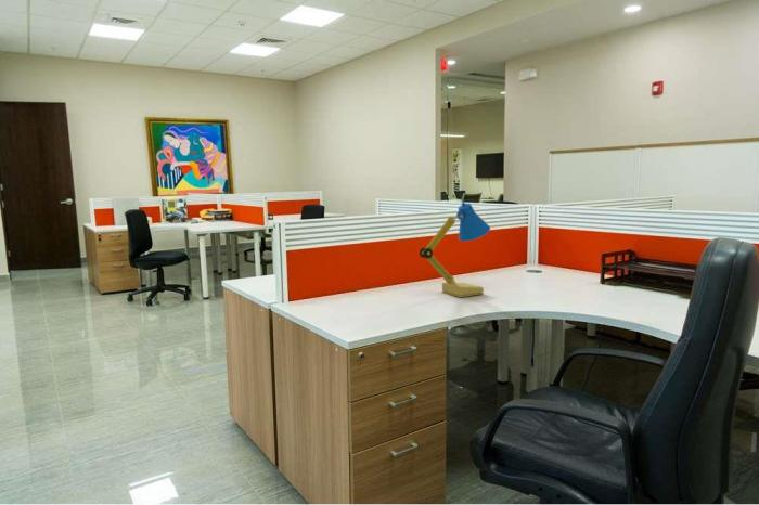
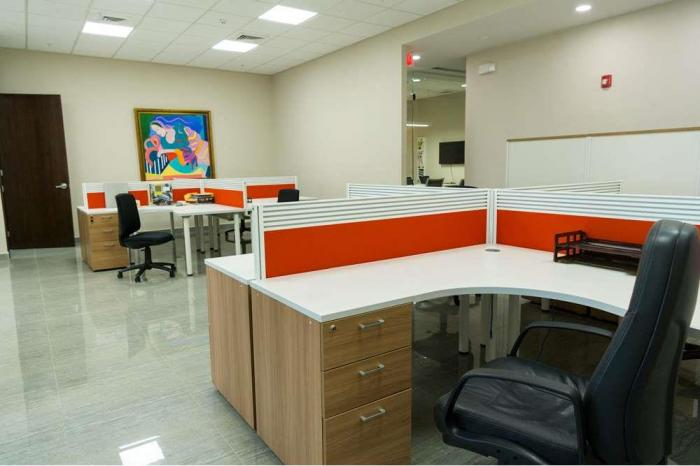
- desk lamp [419,202,491,298]
